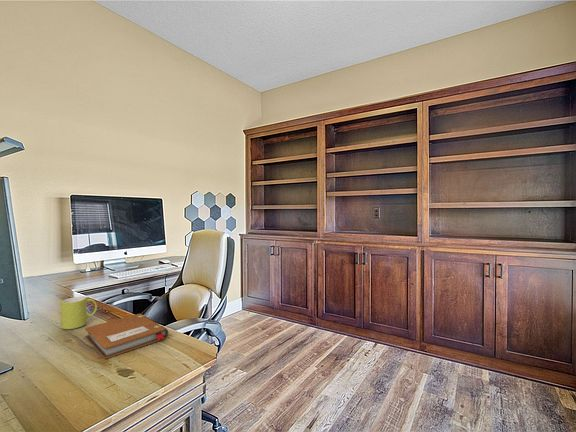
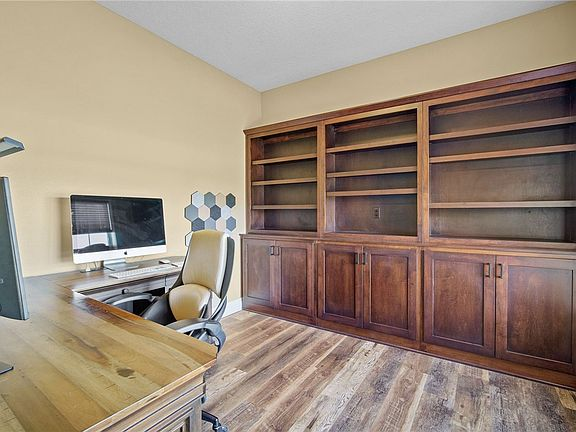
- notebook [84,313,169,360]
- mug [60,296,98,330]
